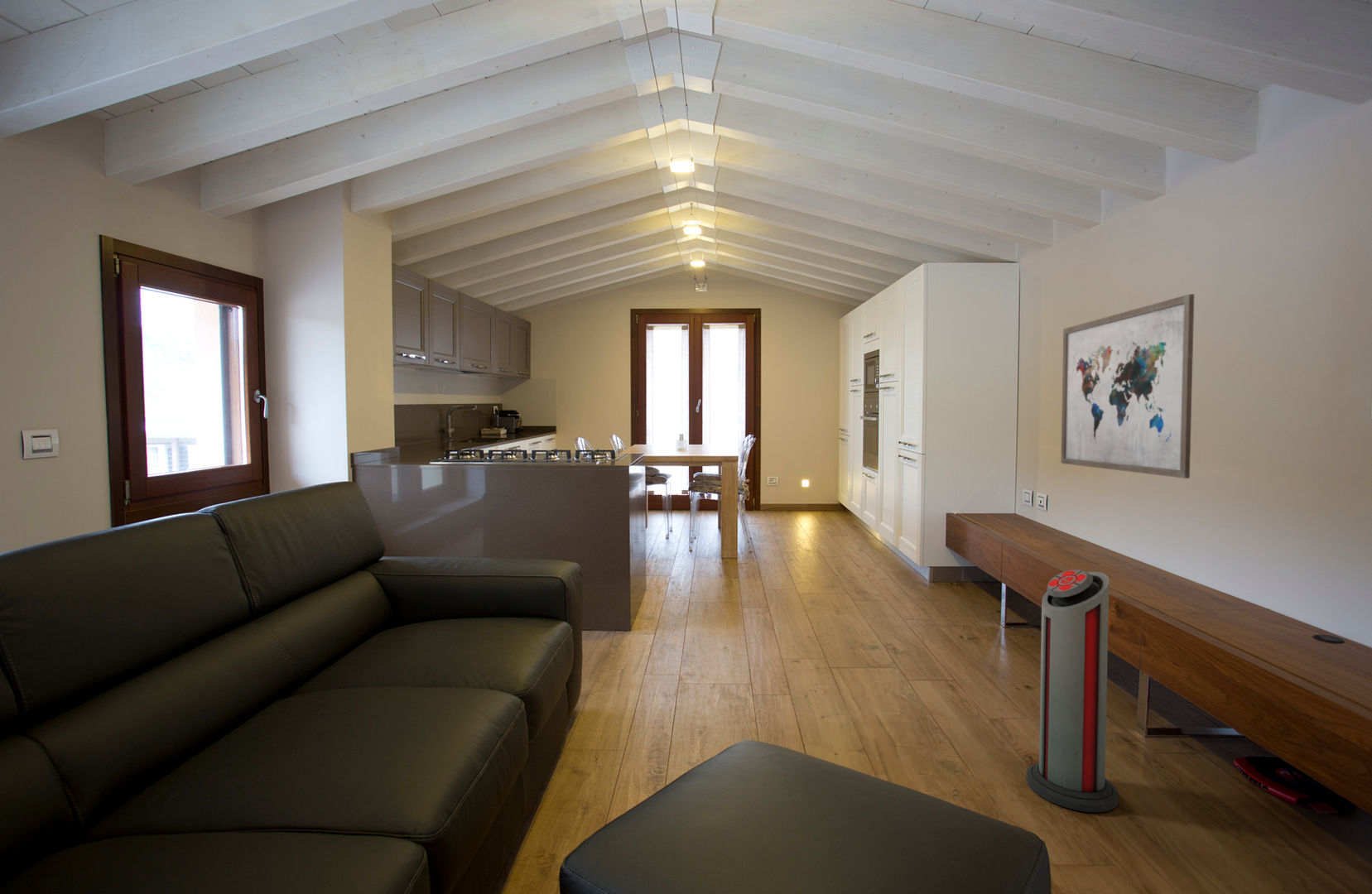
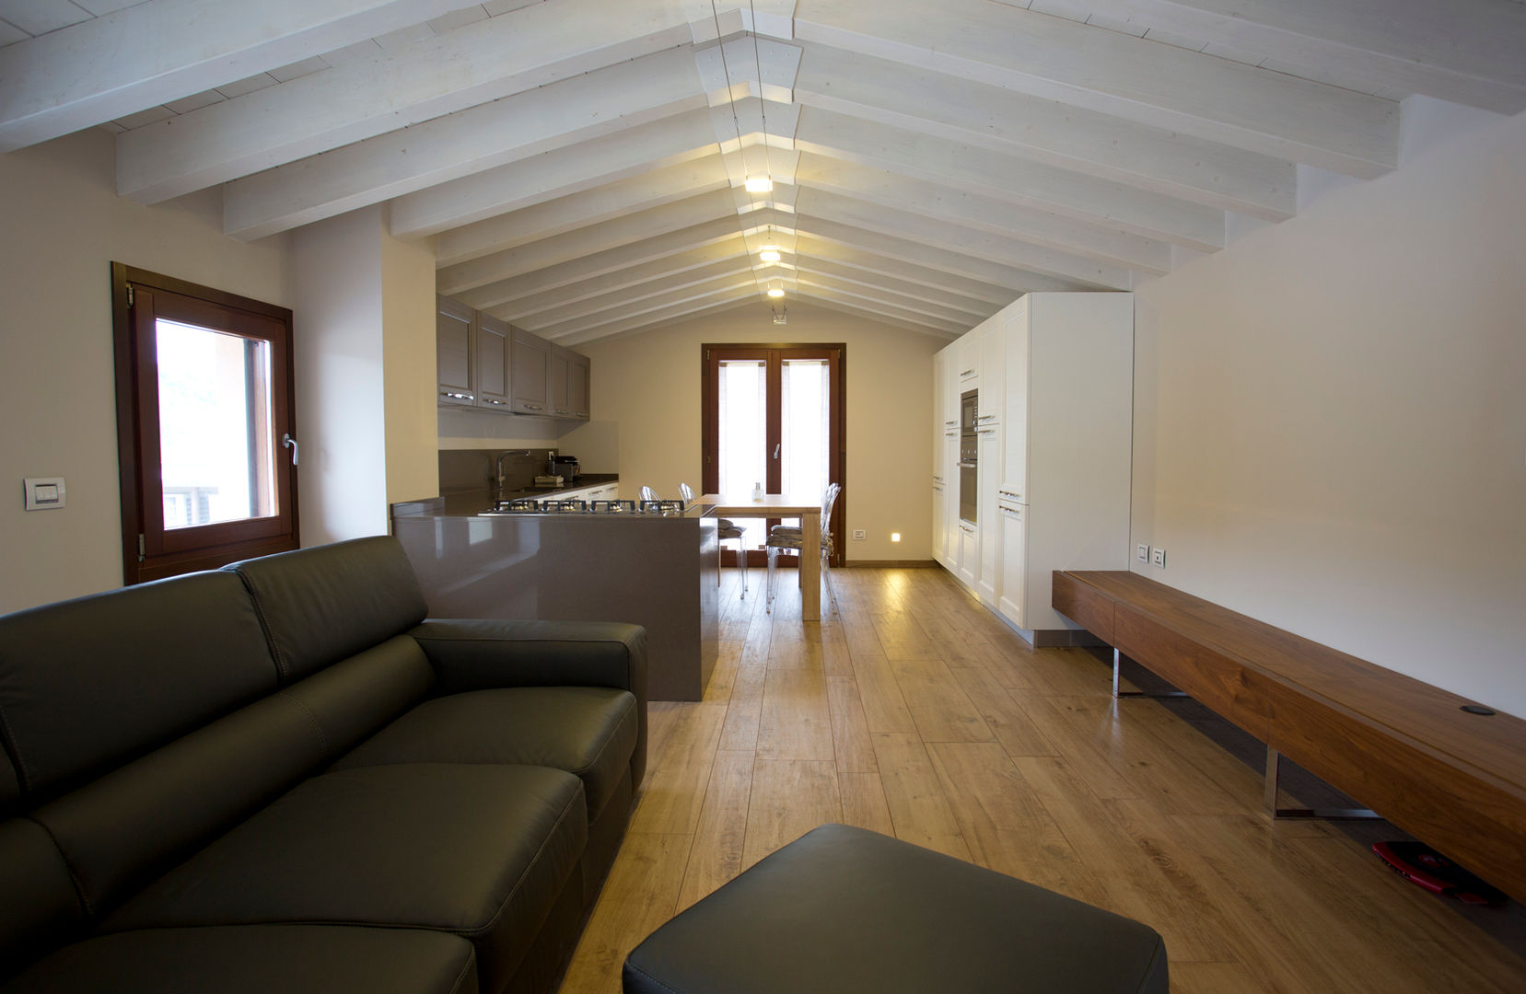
- wall art [1061,293,1195,479]
- air purifier [1026,569,1119,813]
